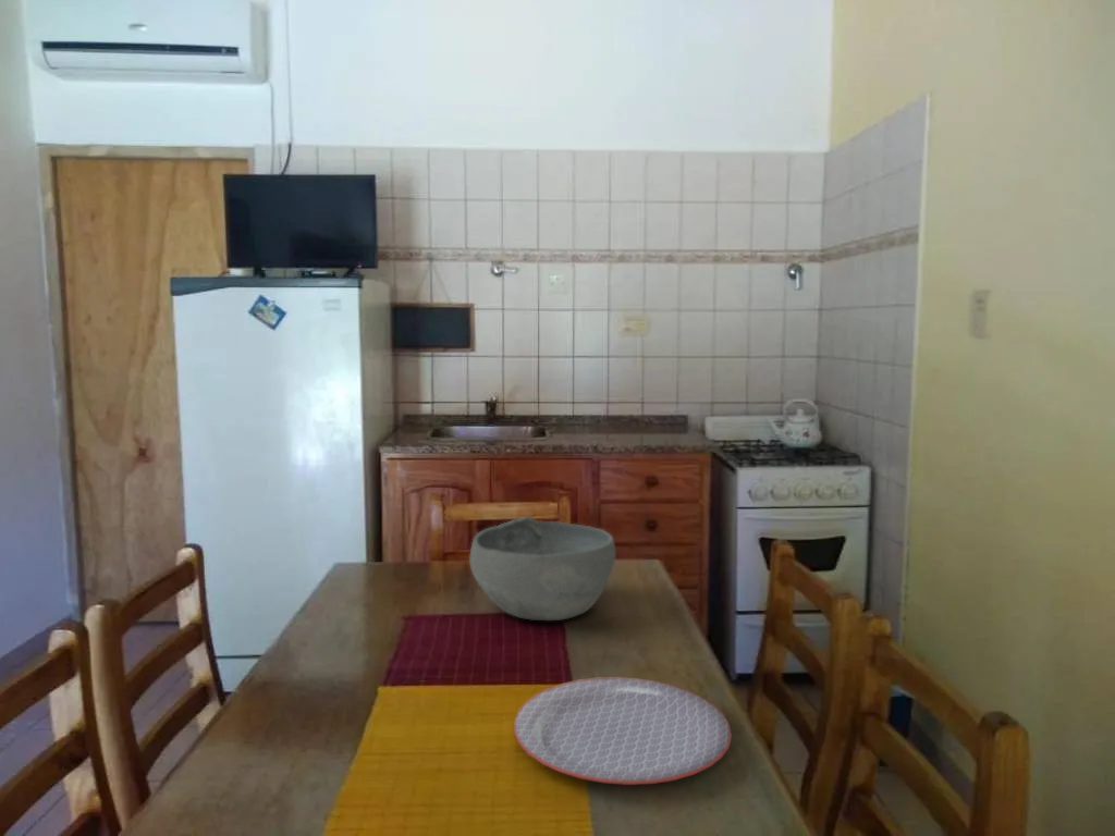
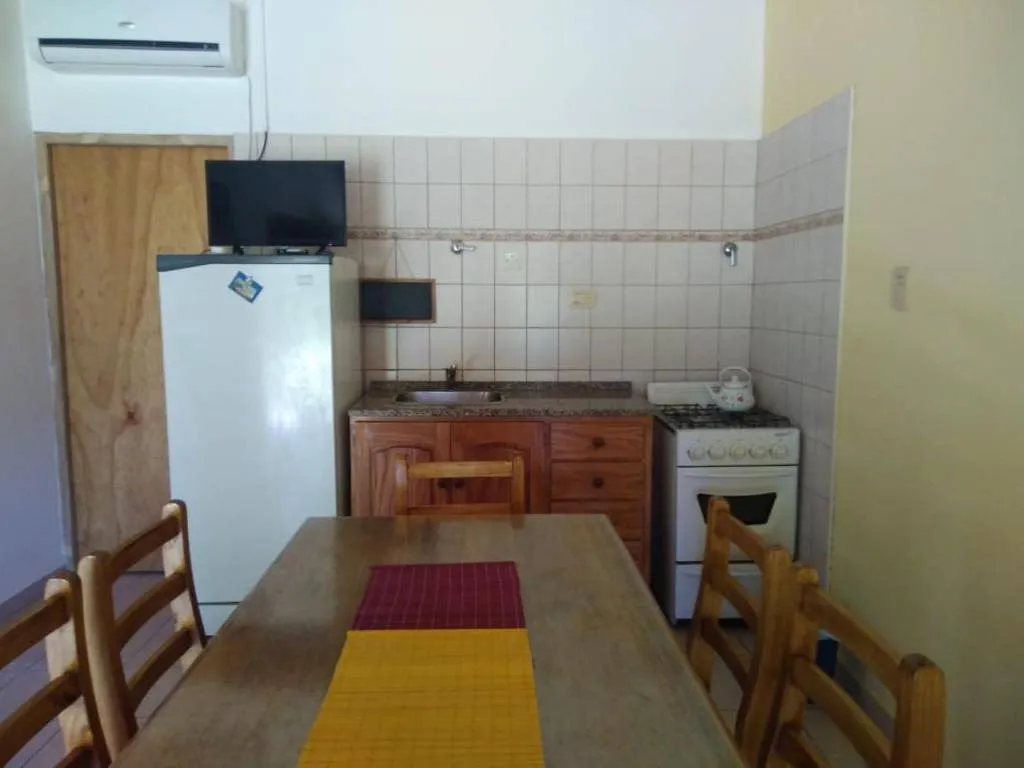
- bowl [468,515,616,622]
- plate [513,676,733,786]
